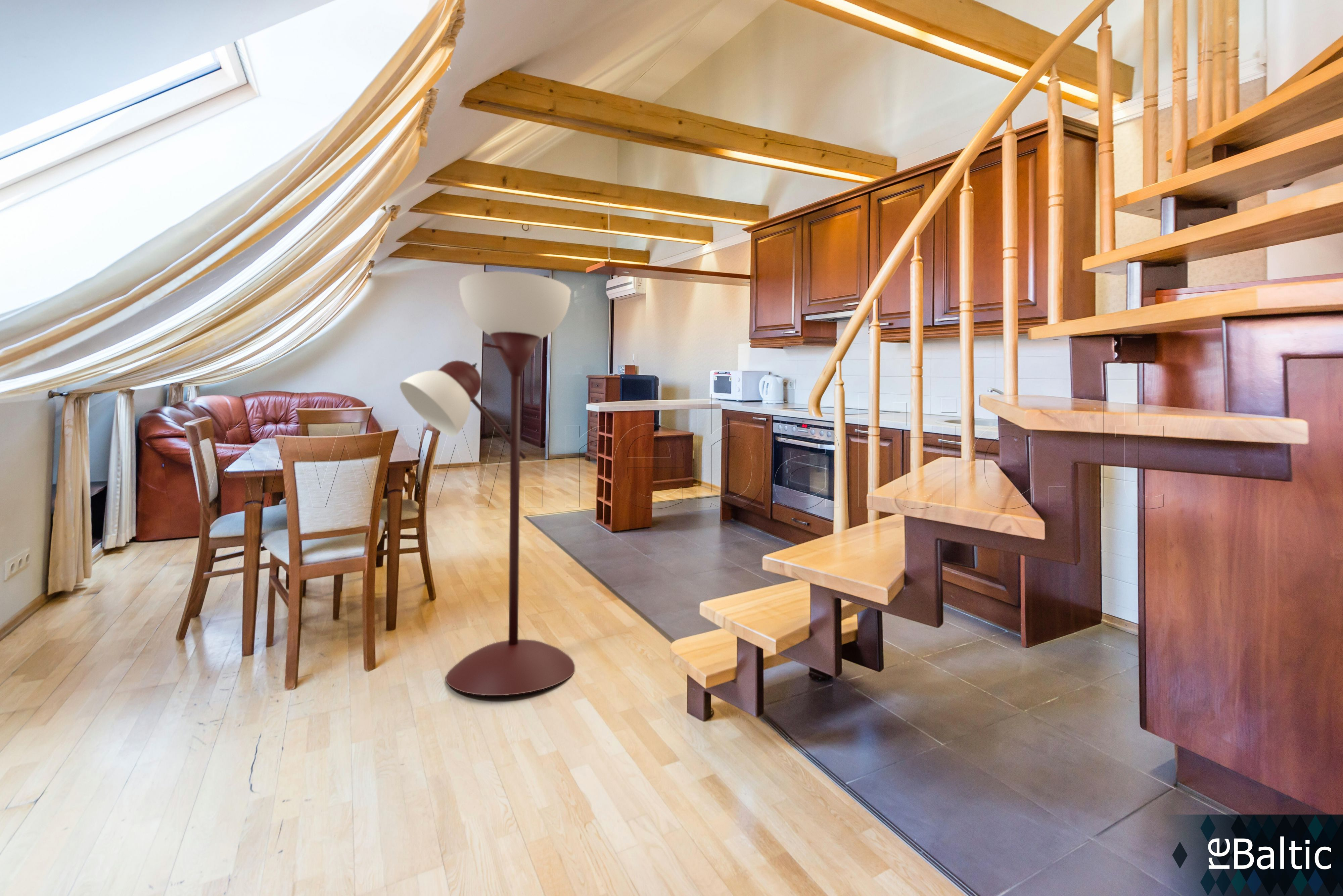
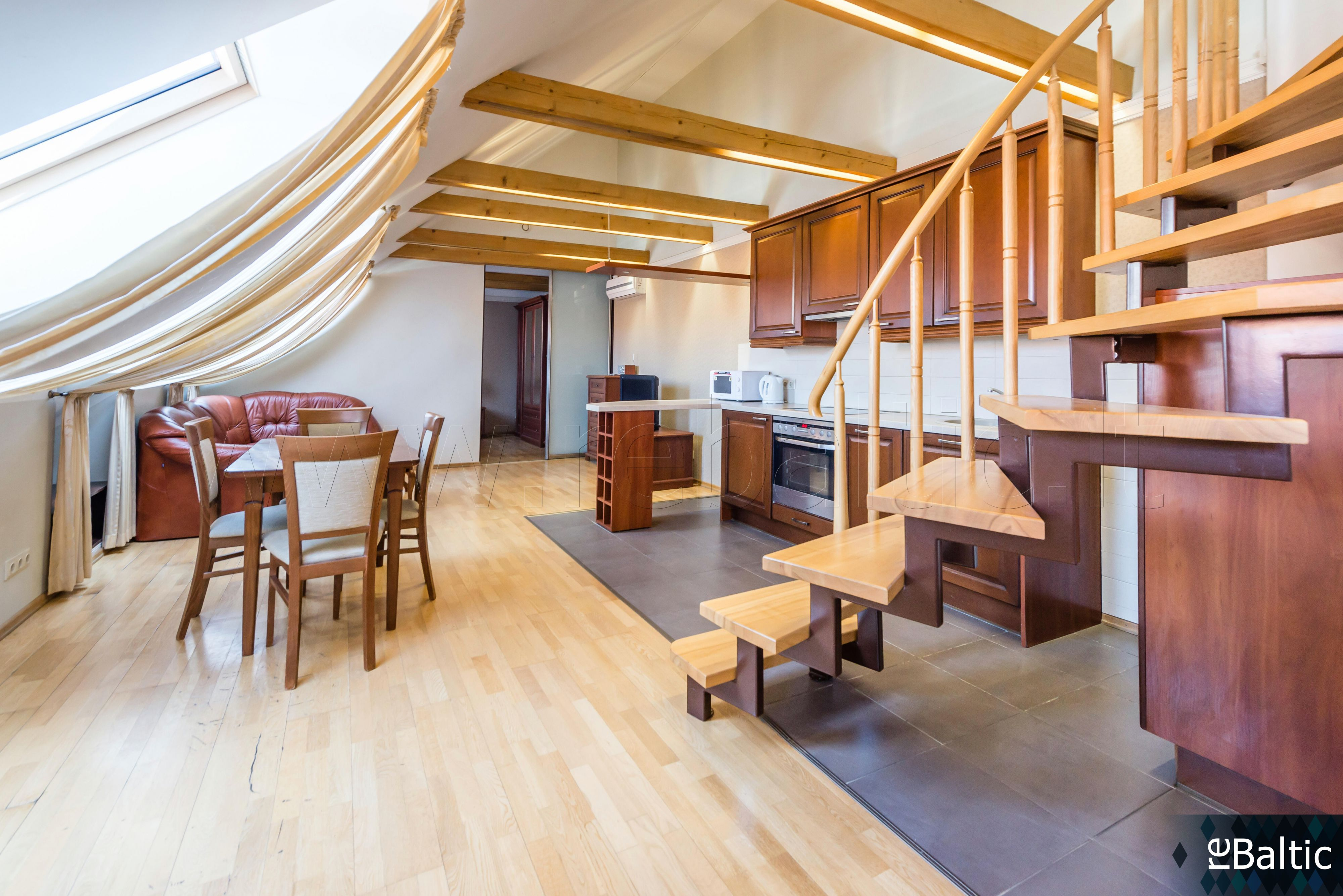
- floor lamp [400,271,575,696]
